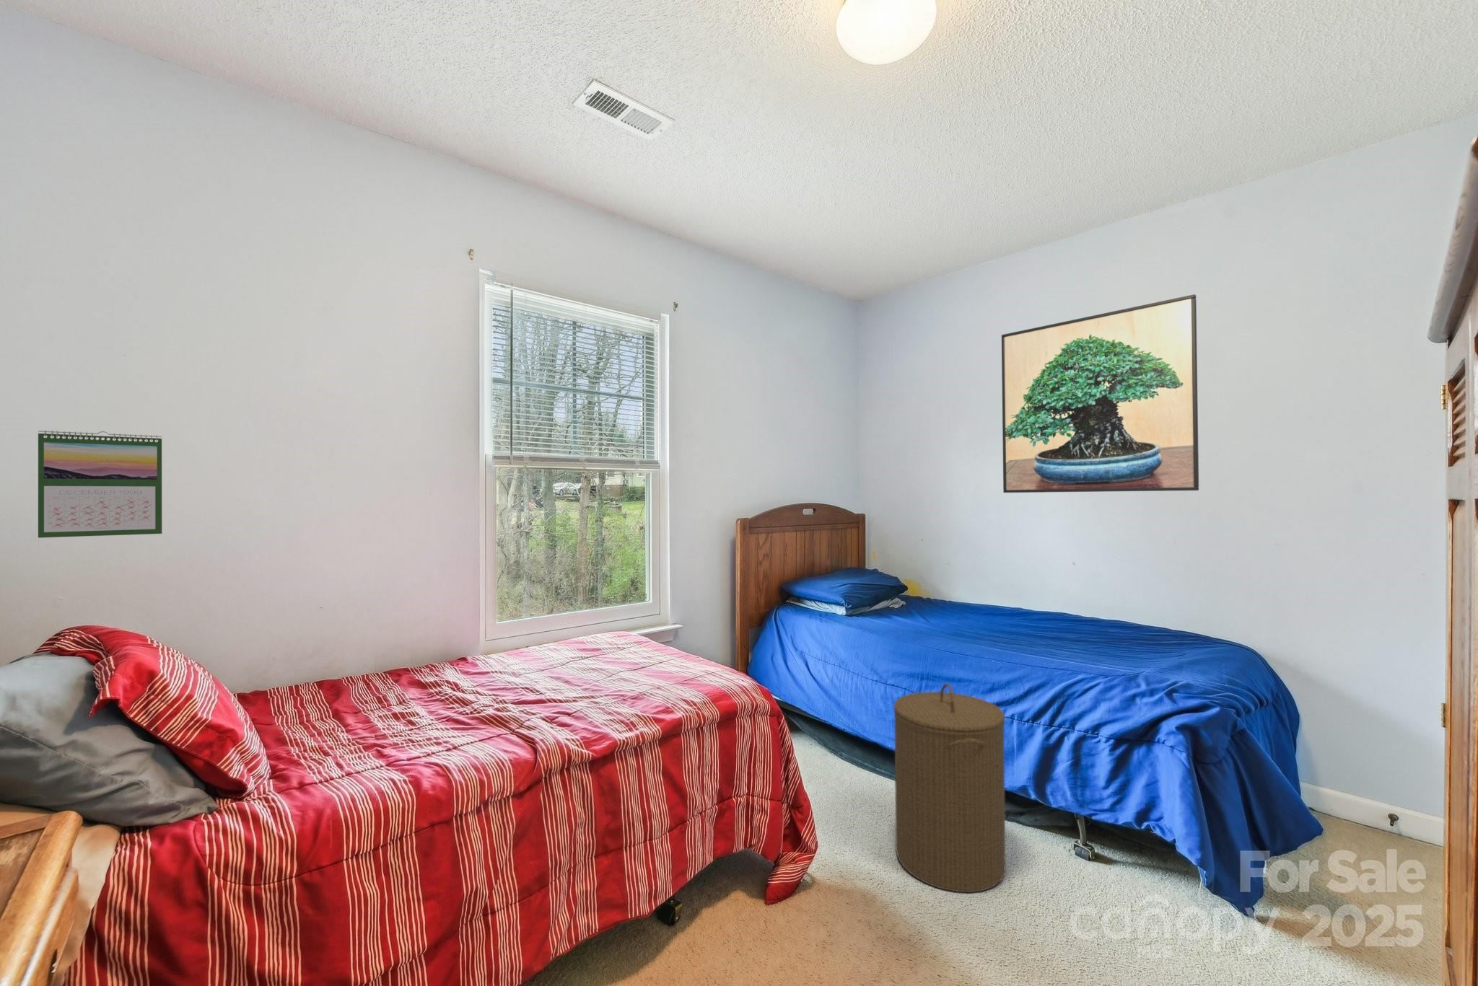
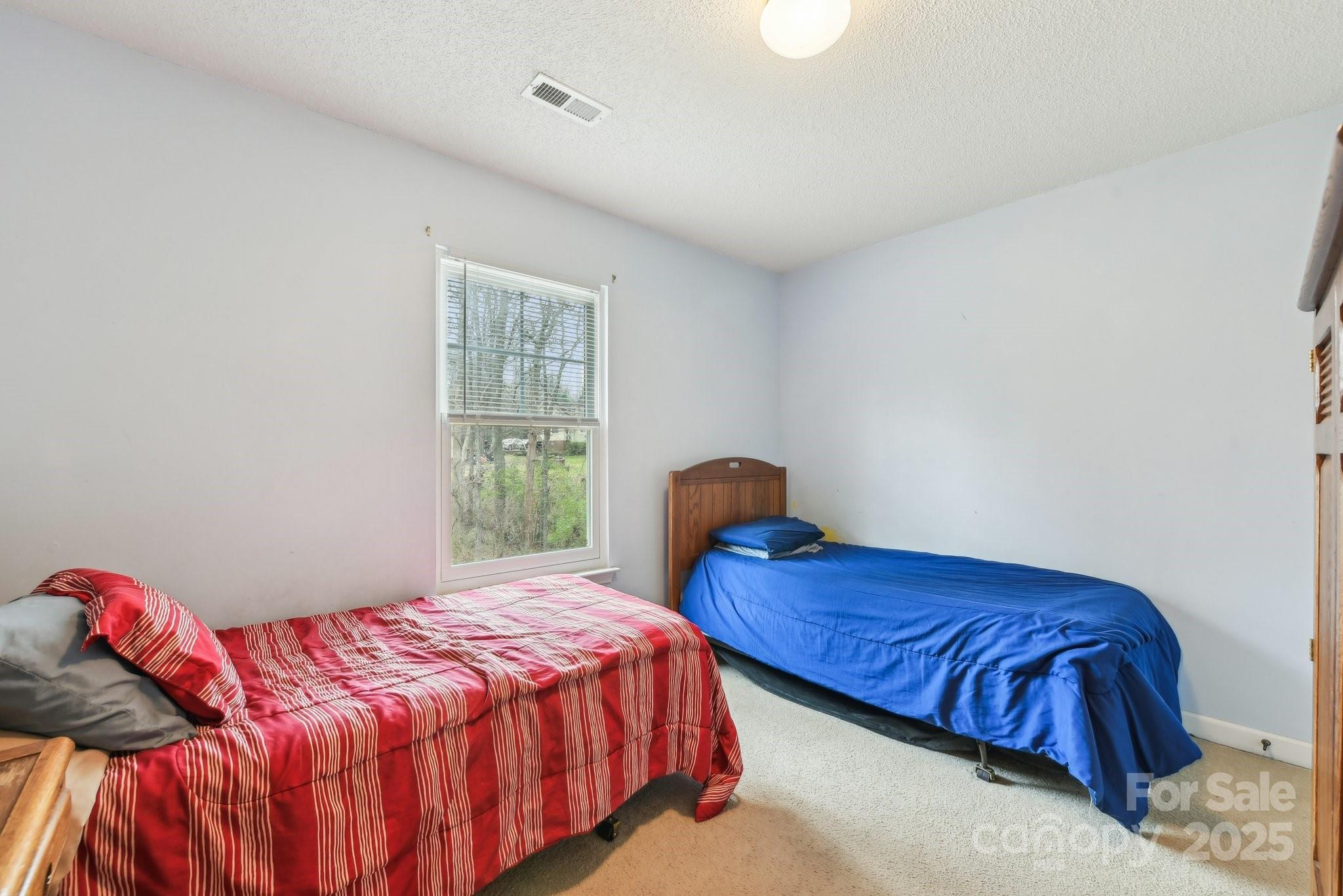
- laundry hamper [893,682,1006,892]
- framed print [1001,294,1200,493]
- calendar [37,430,163,539]
